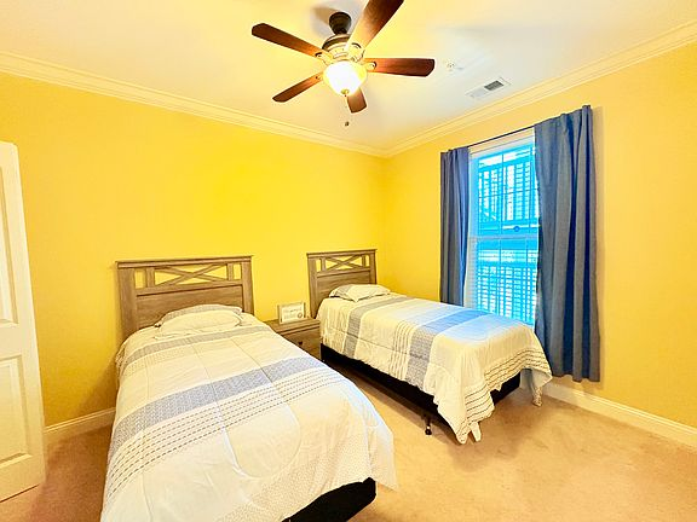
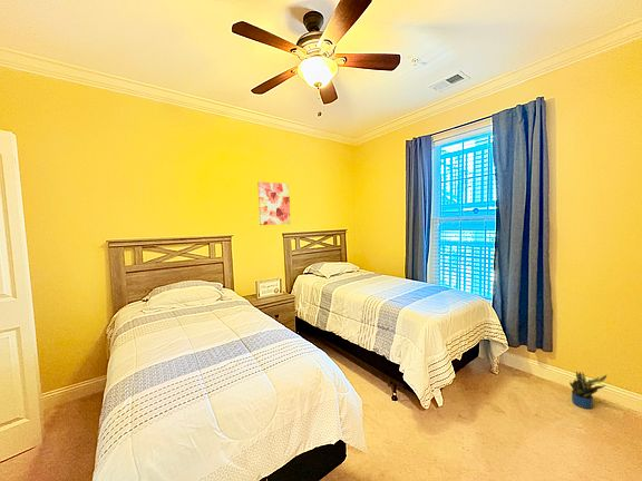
+ wall art [256,180,292,226]
+ potted plant [568,370,607,410]
